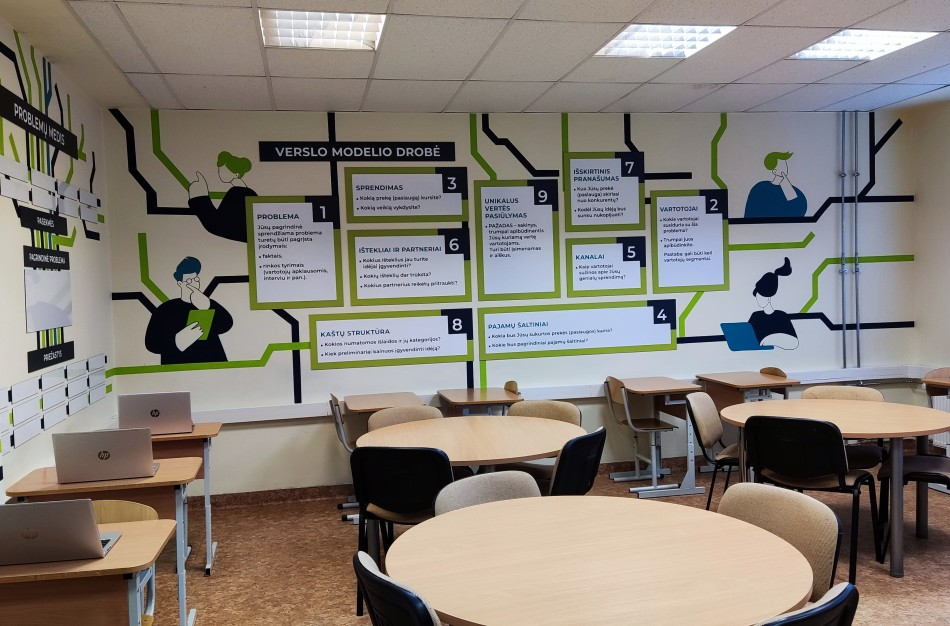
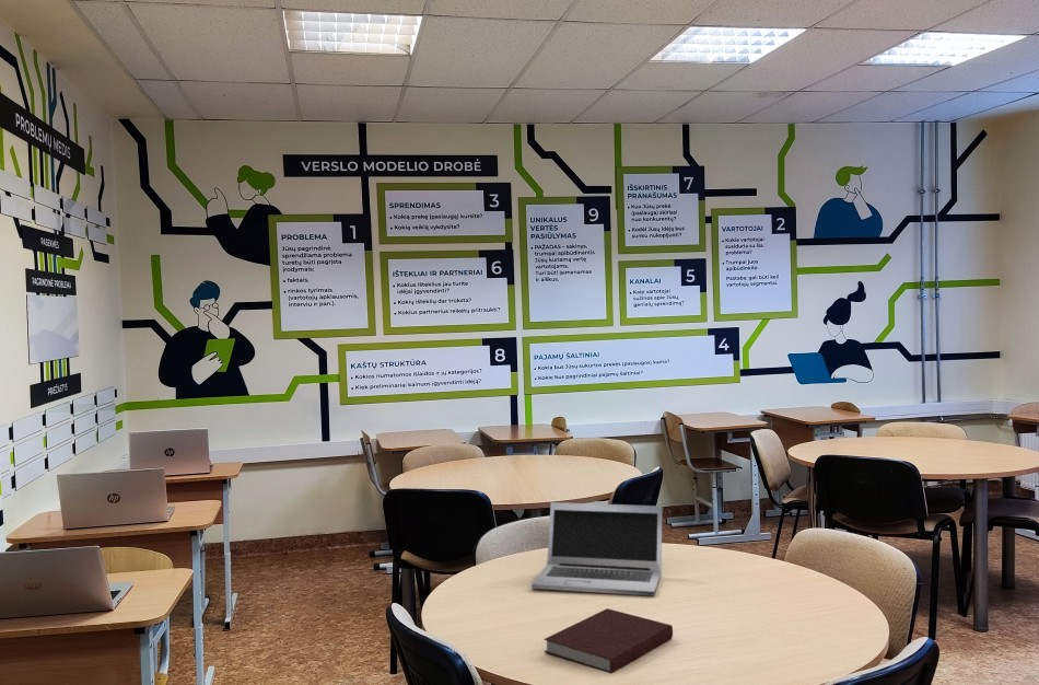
+ laptop [530,501,664,596]
+ notebook [544,607,674,674]
